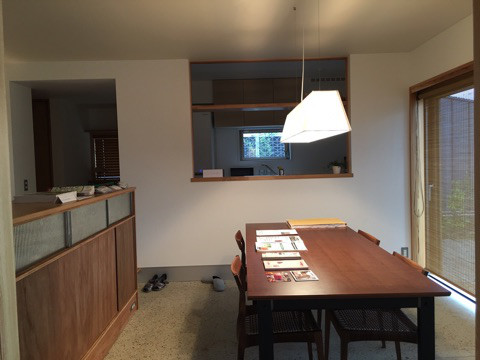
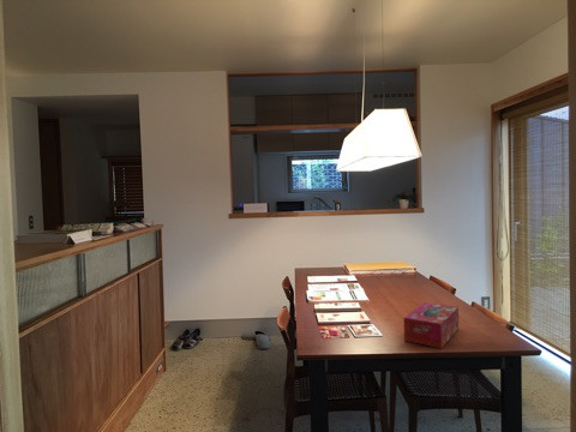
+ tissue box [403,301,460,349]
